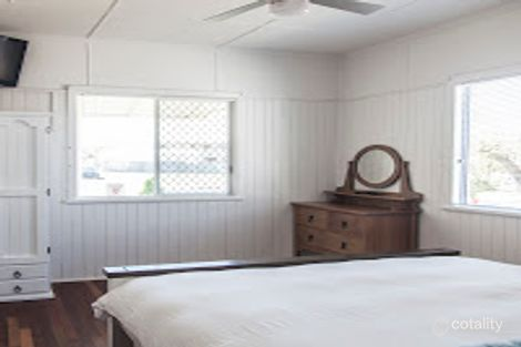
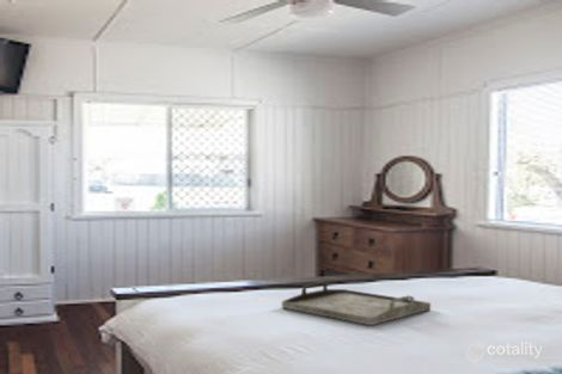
+ serving tray [281,281,432,326]
